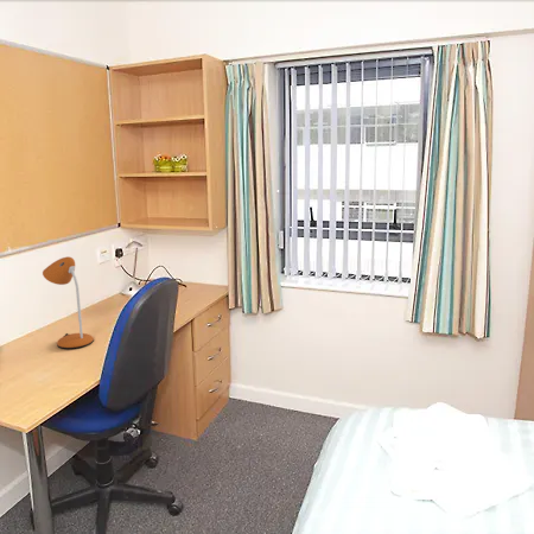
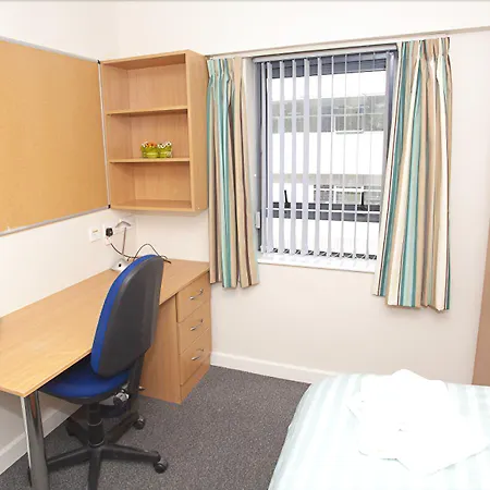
- desk lamp [42,256,95,350]
